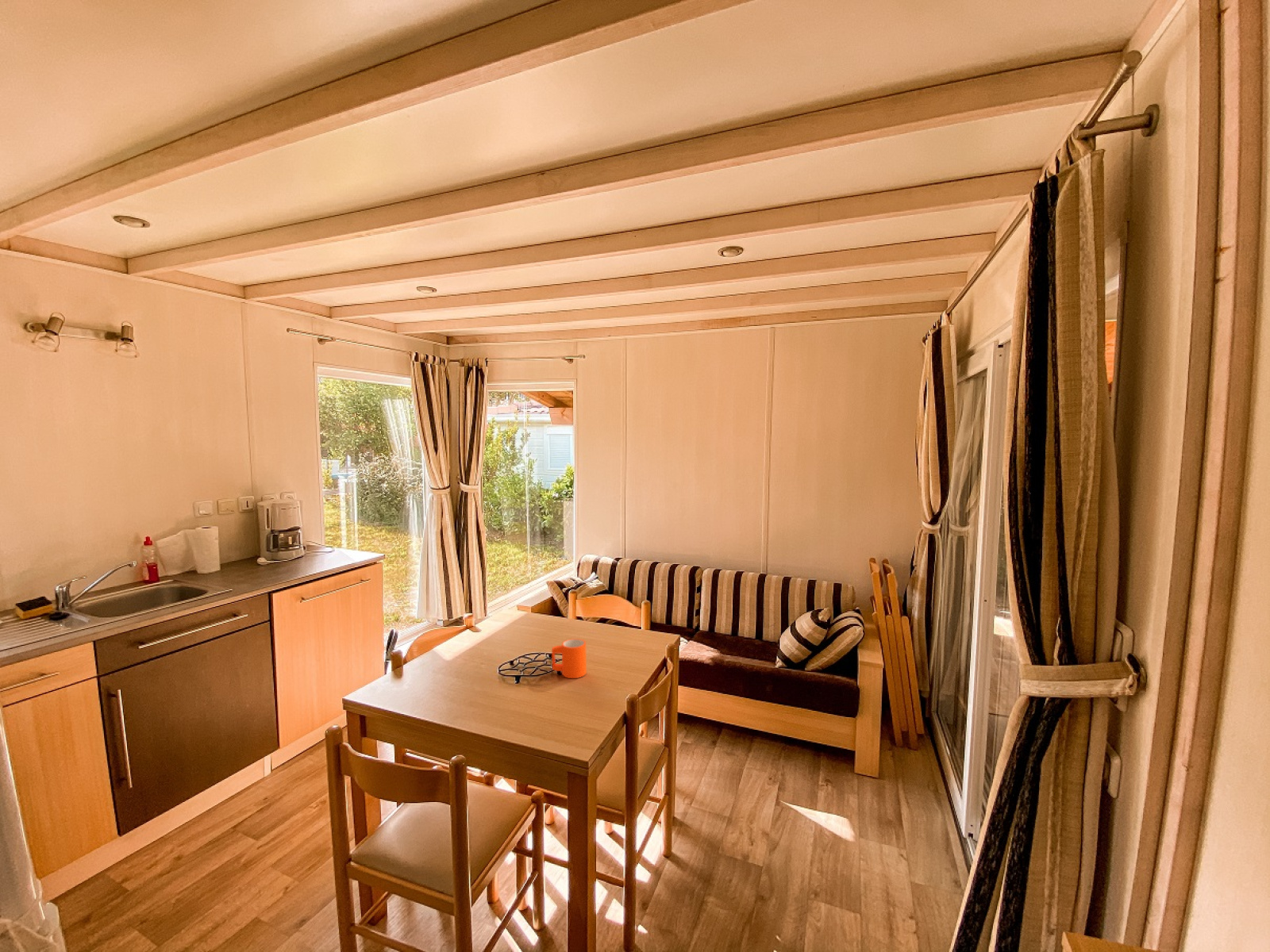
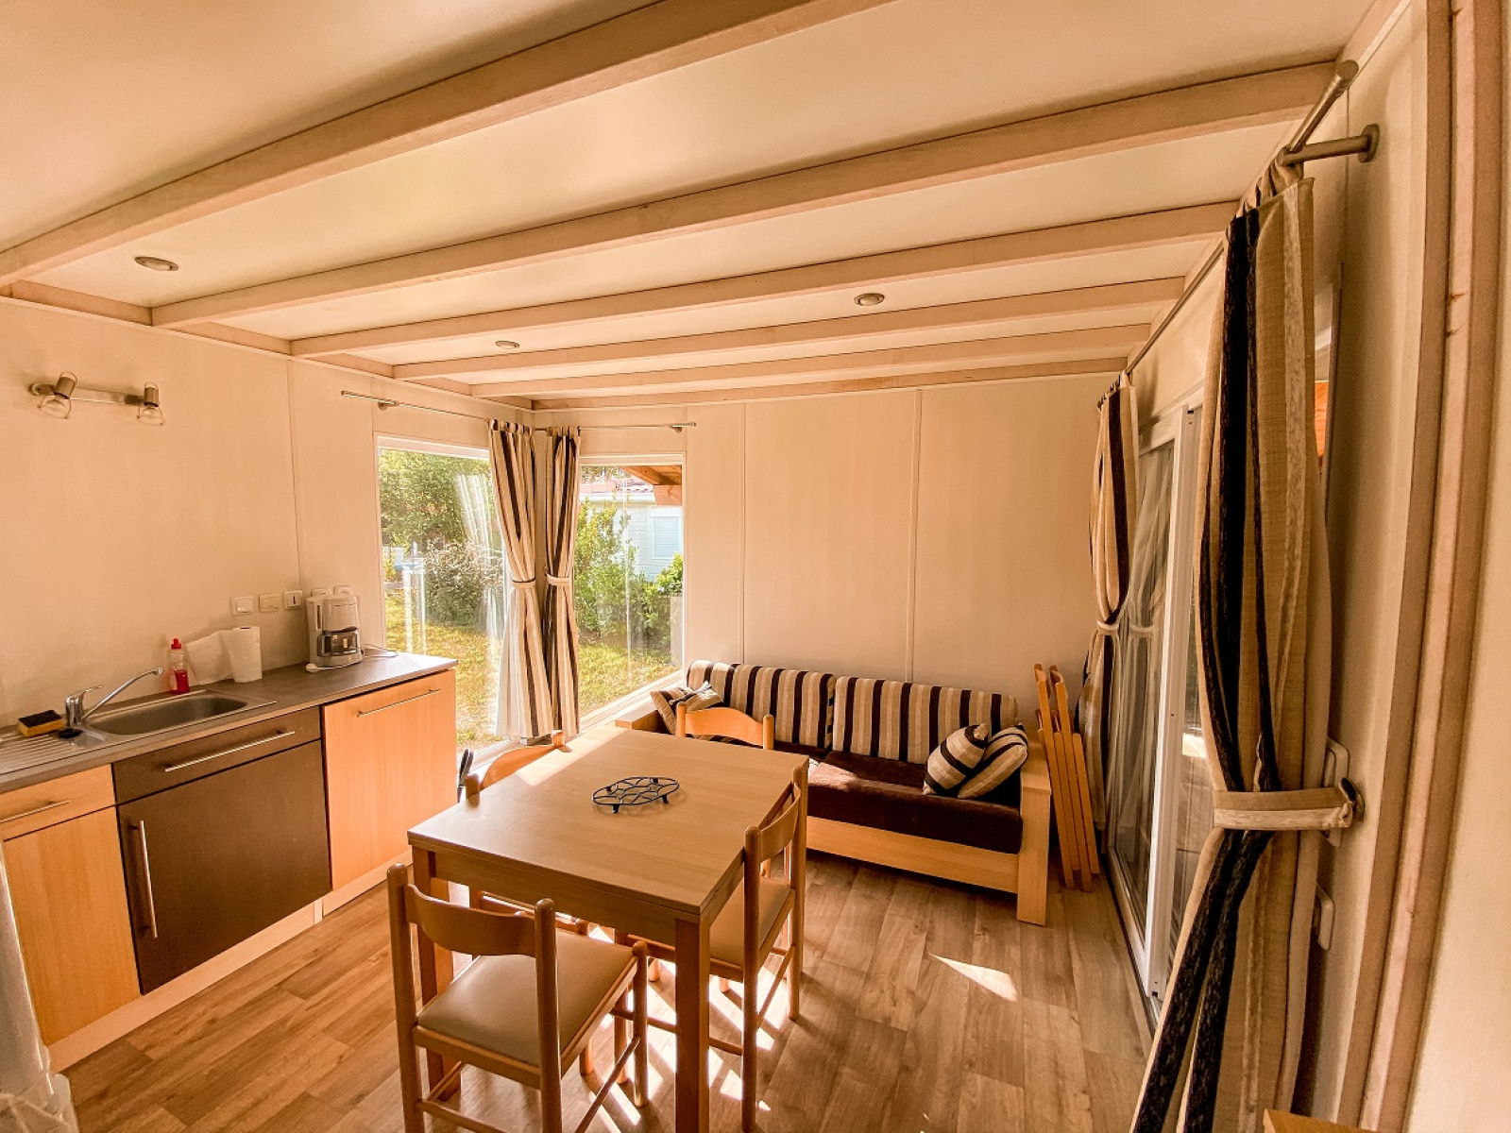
- mug [551,638,587,679]
